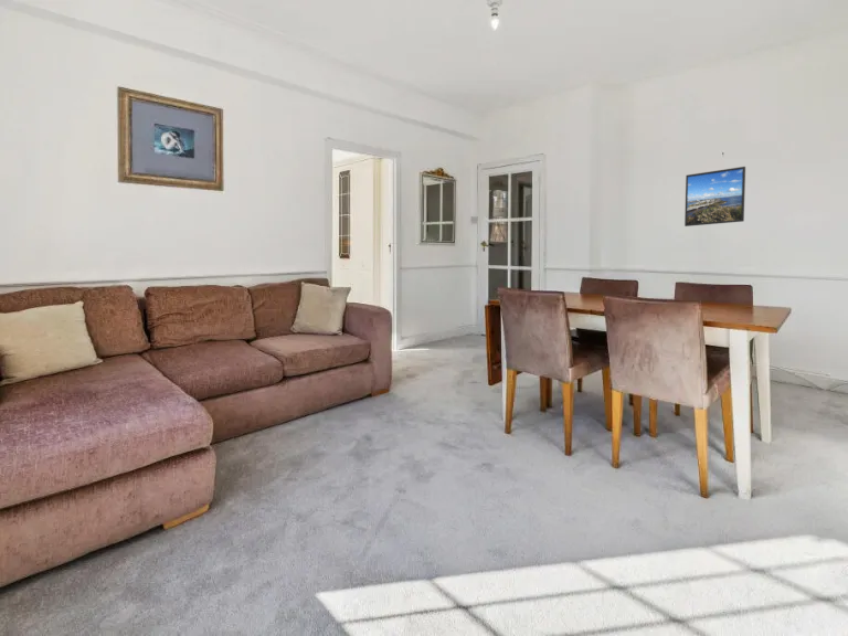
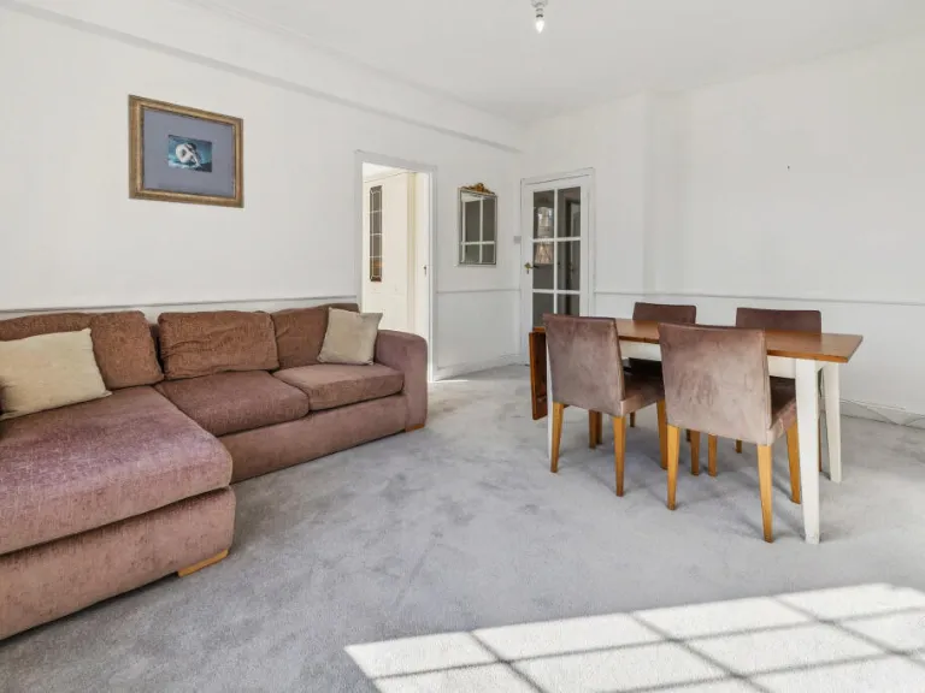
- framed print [683,166,746,227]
